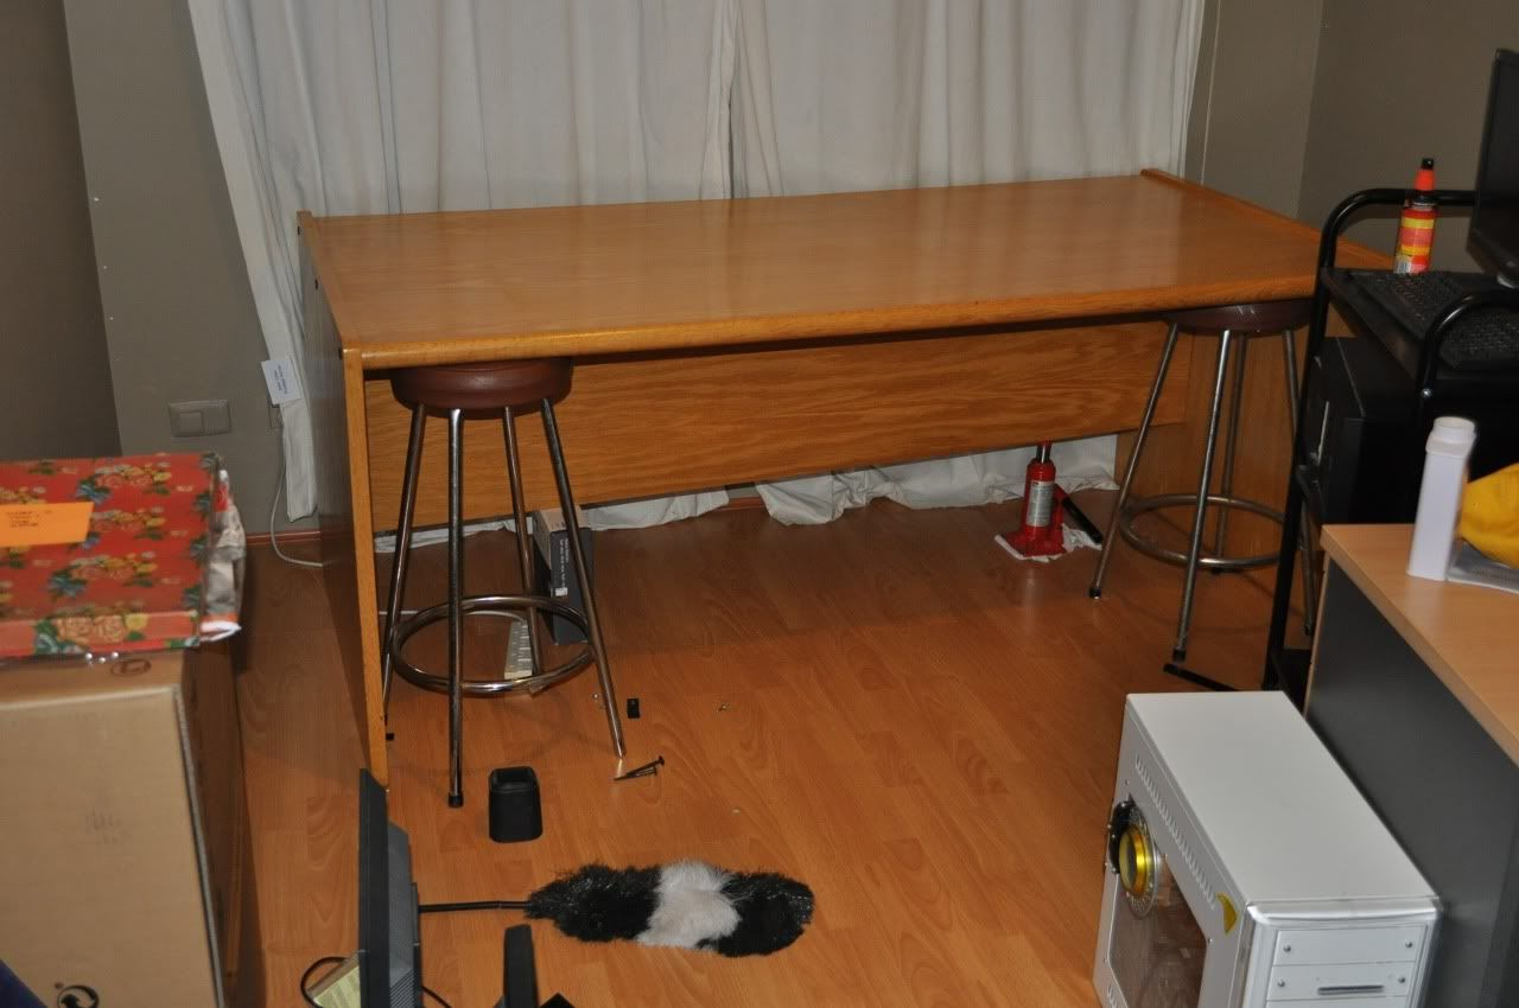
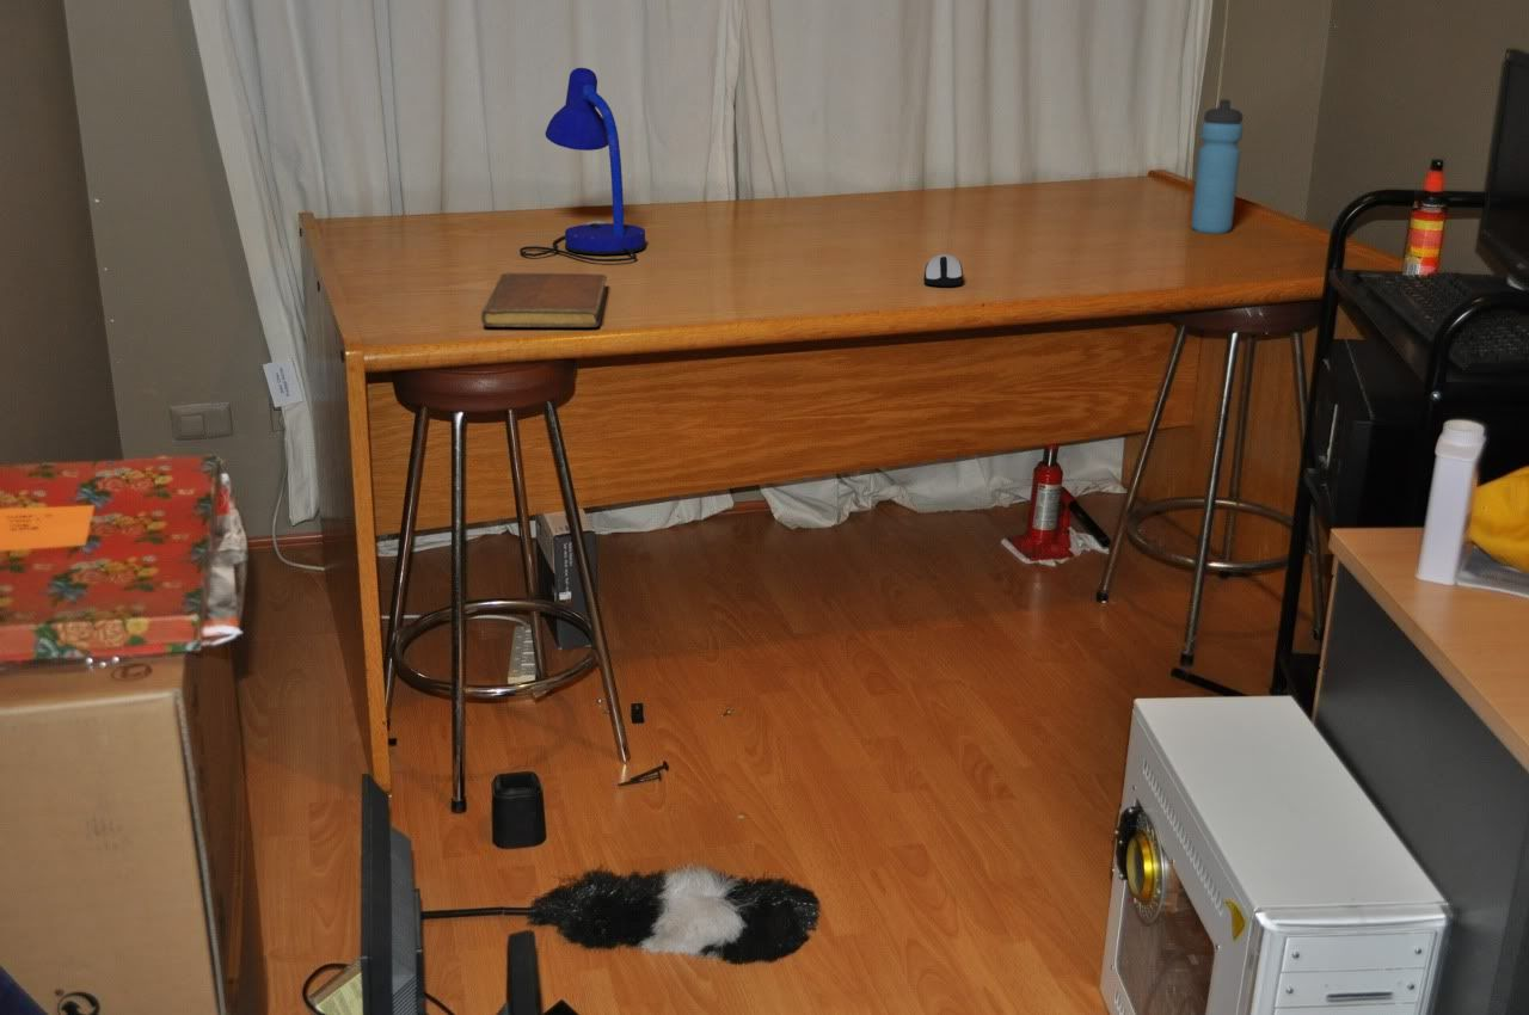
+ water bottle [1190,98,1245,235]
+ desk lamp [518,67,647,263]
+ notebook [480,272,608,328]
+ computer mouse [922,253,964,288]
